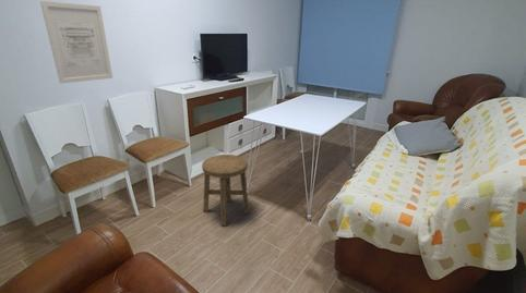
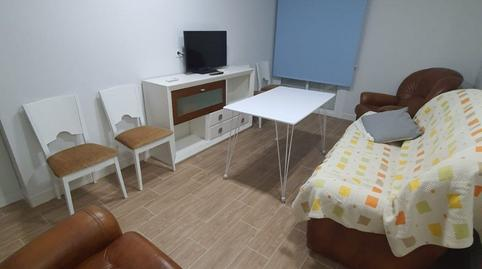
- wall art [39,0,113,85]
- stool [201,154,251,227]
